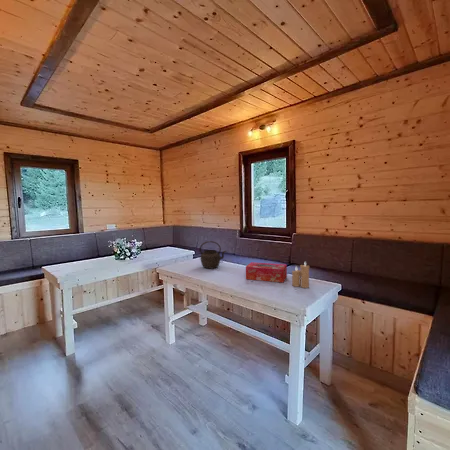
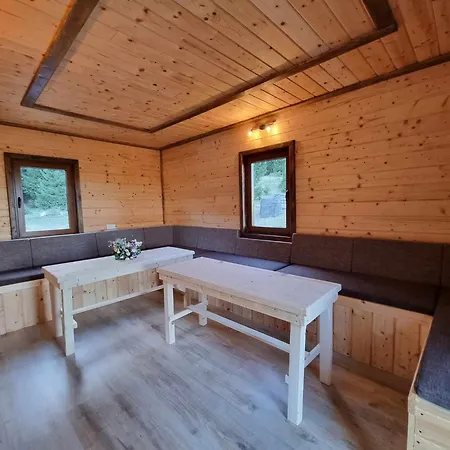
- candle [291,261,310,289]
- kettle [198,240,227,270]
- tissue box [245,261,288,284]
